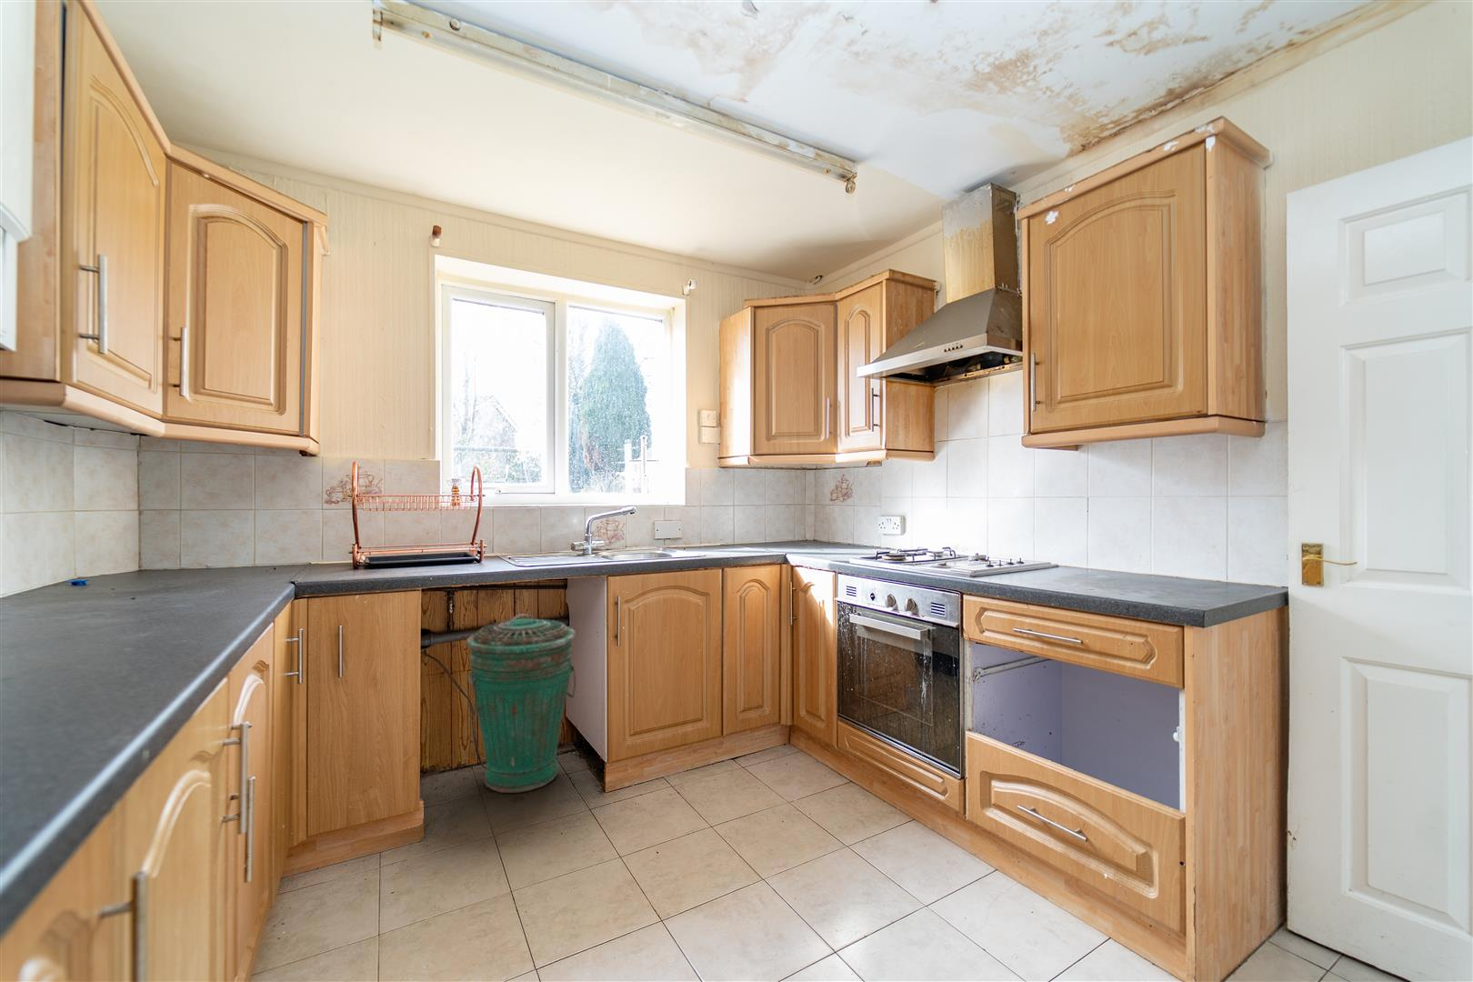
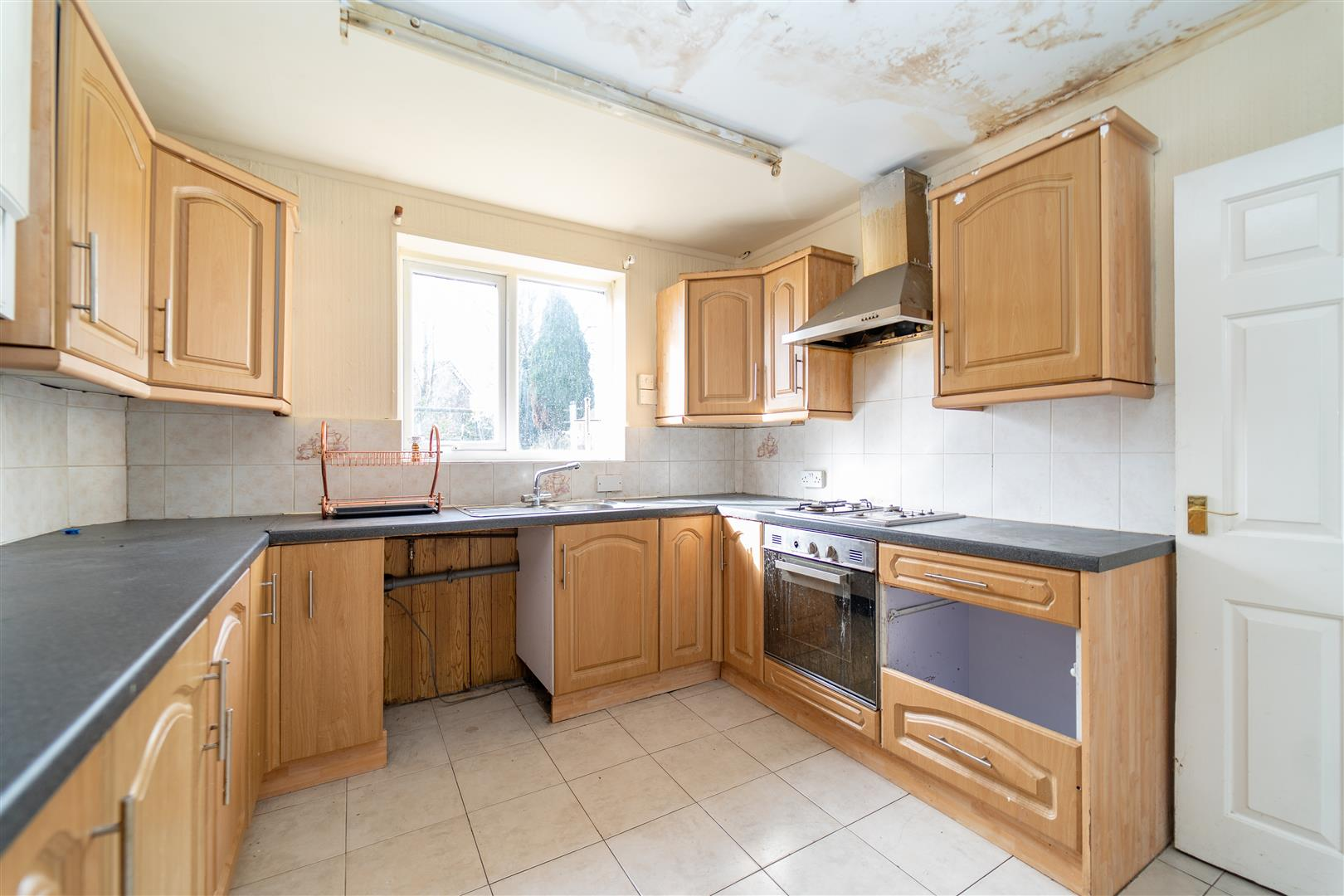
- trash can [466,613,576,793]
